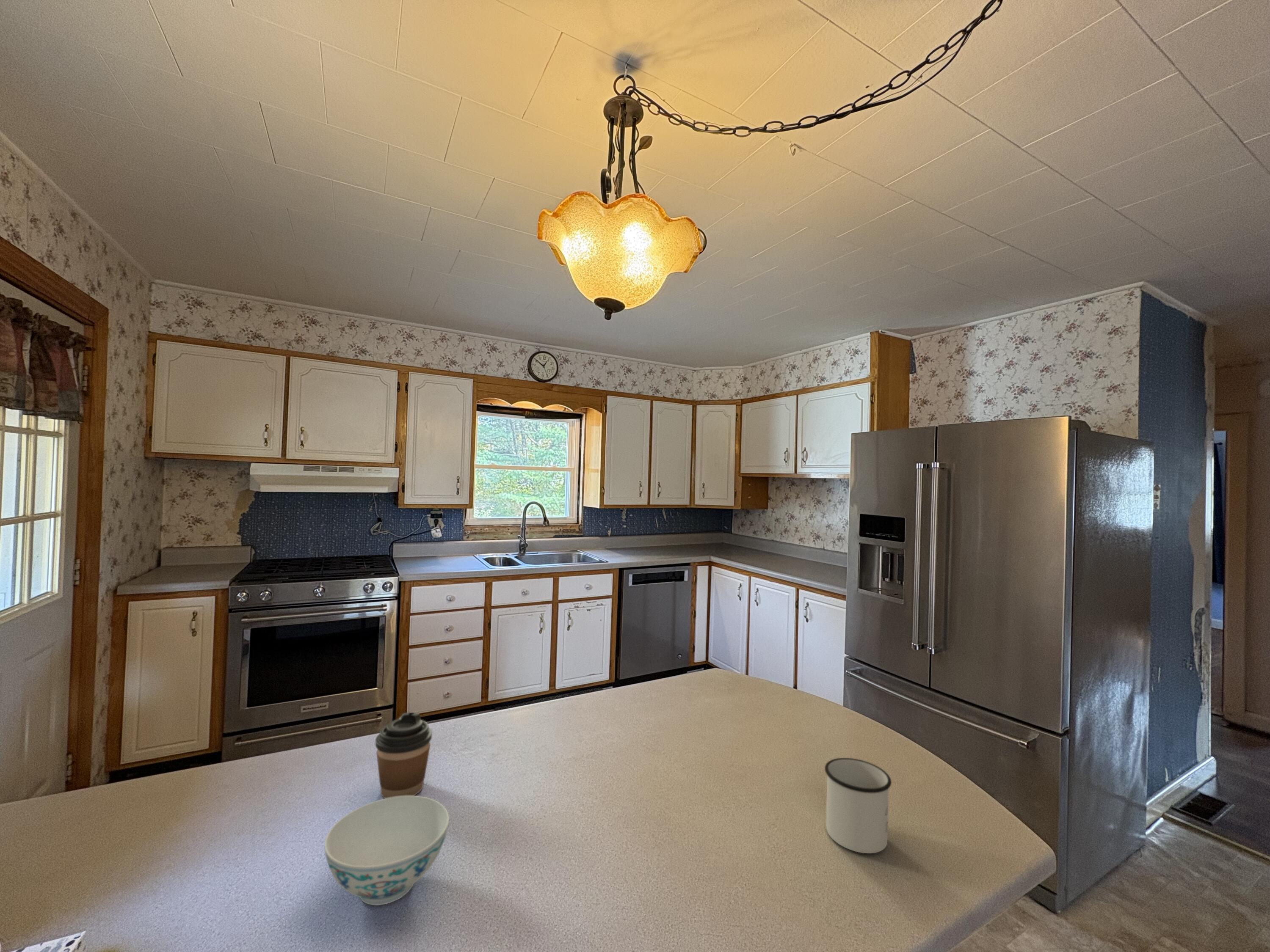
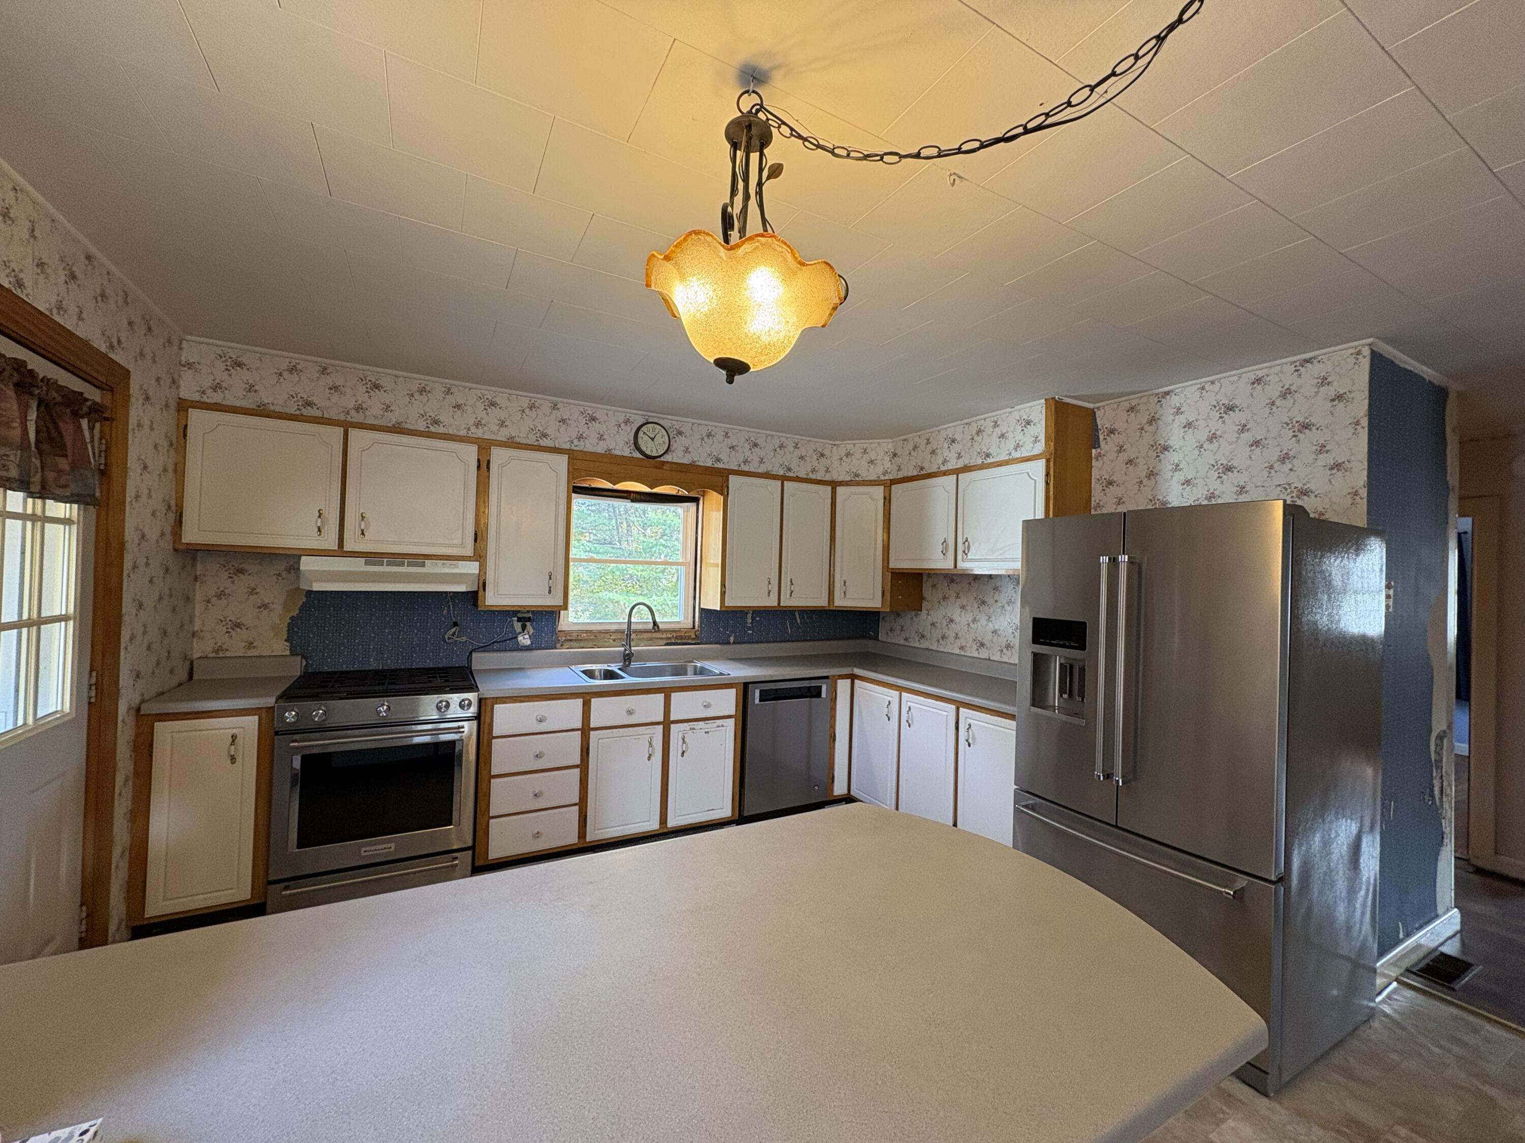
- mug [824,757,892,854]
- chinaware [324,795,450,905]
- coffee cup [375,712,433,799]
